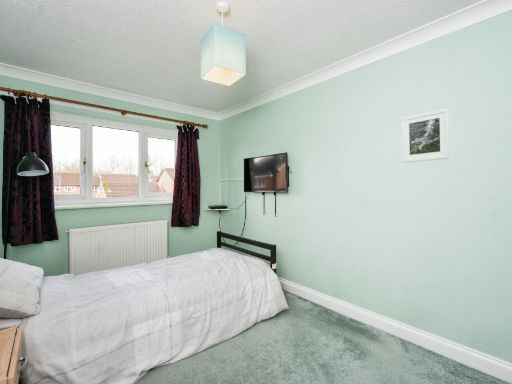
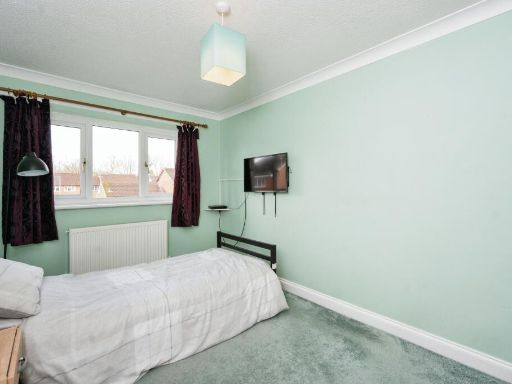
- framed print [400,107,451,164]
